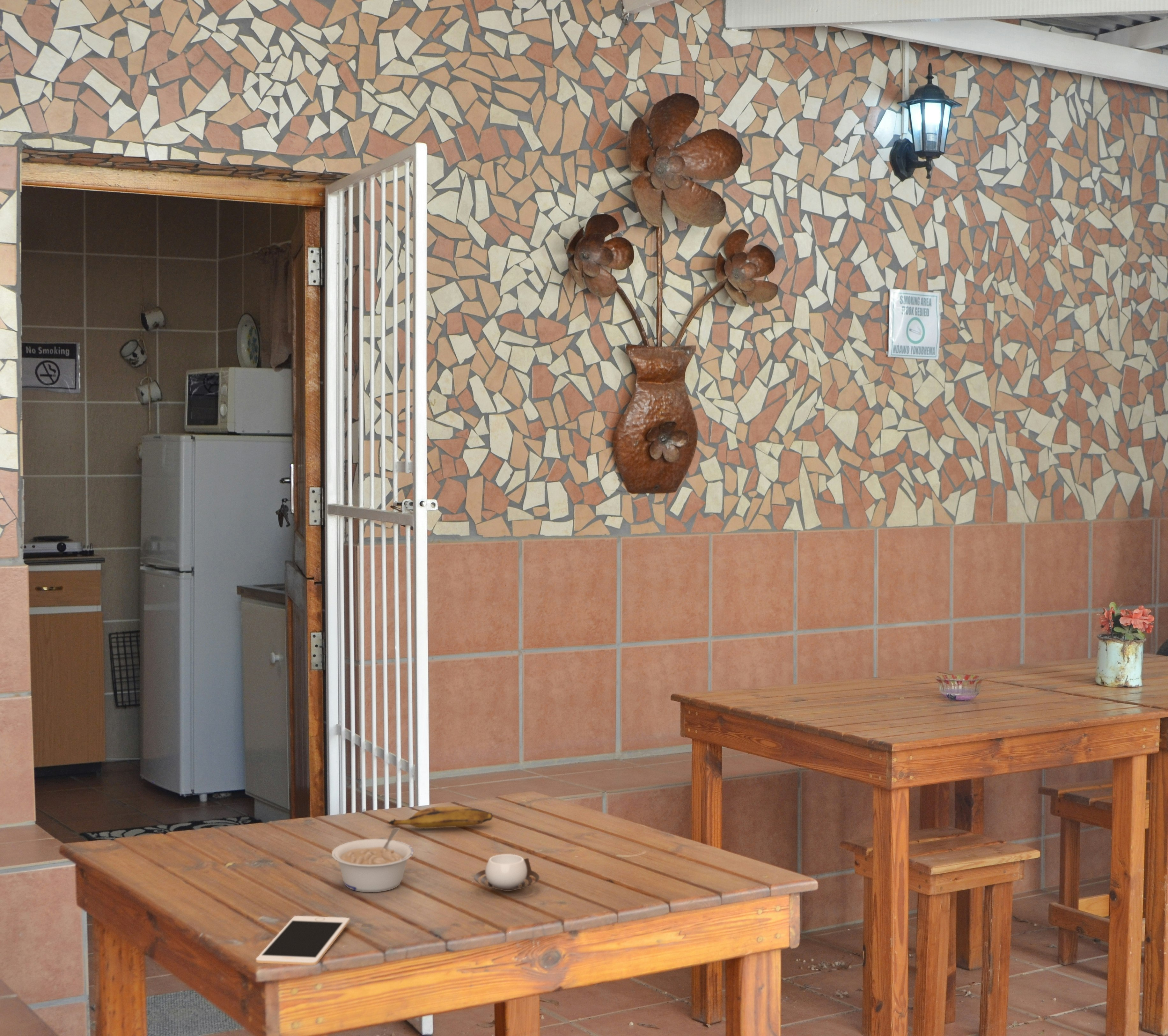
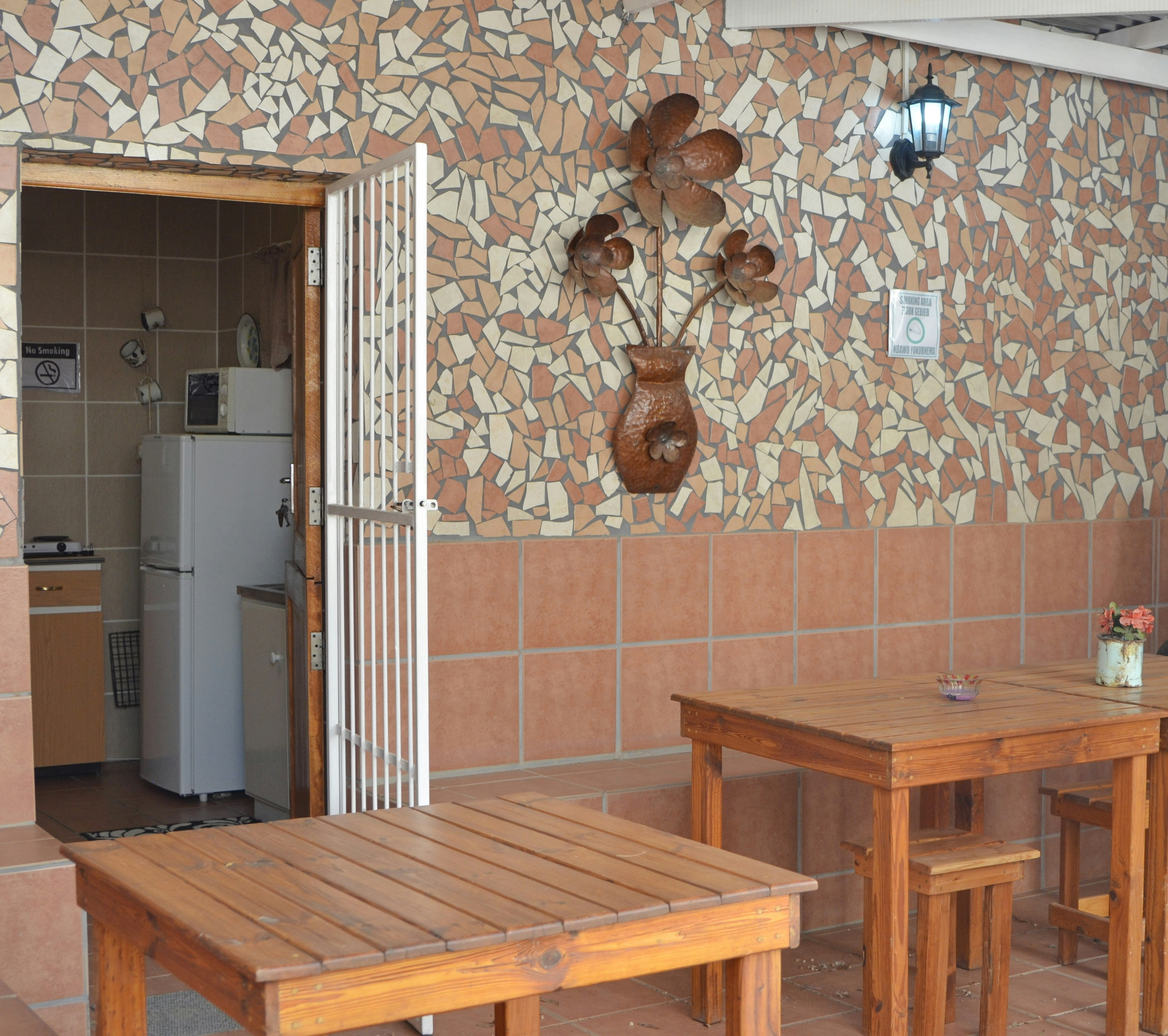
- legume [331,828,414,893]
- cell phone [256,915,350,965]
- banana [386,806,493,829]
- cup [474,854,540,892]
